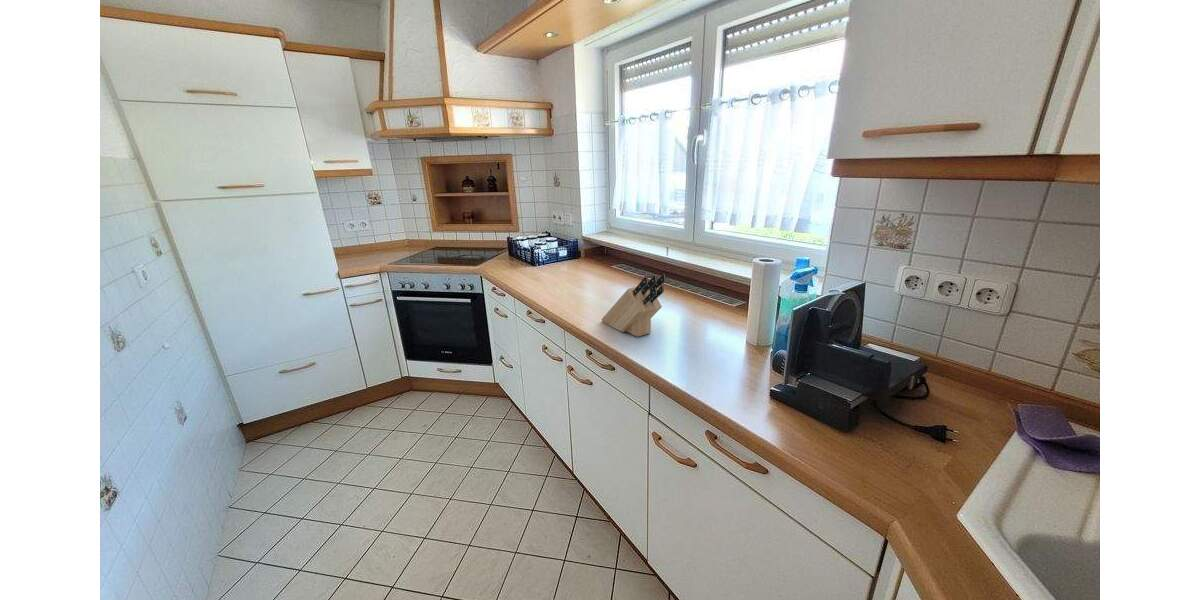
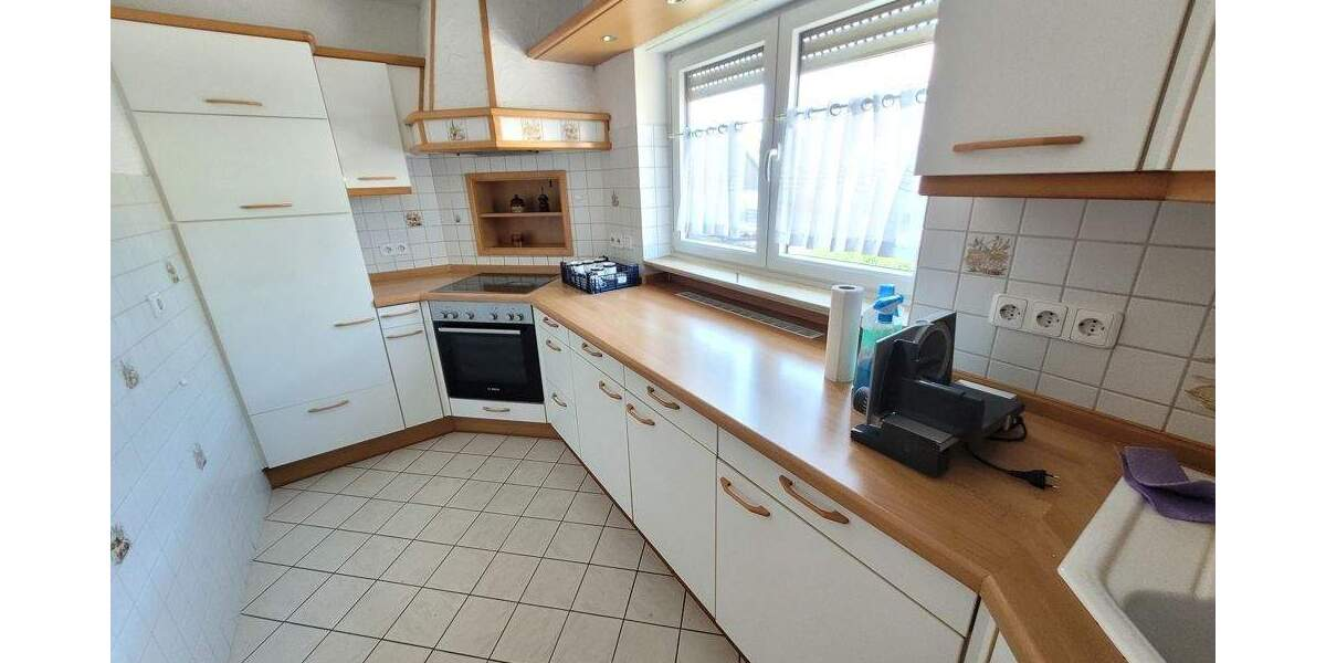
- knife block [601,273,667,338]
